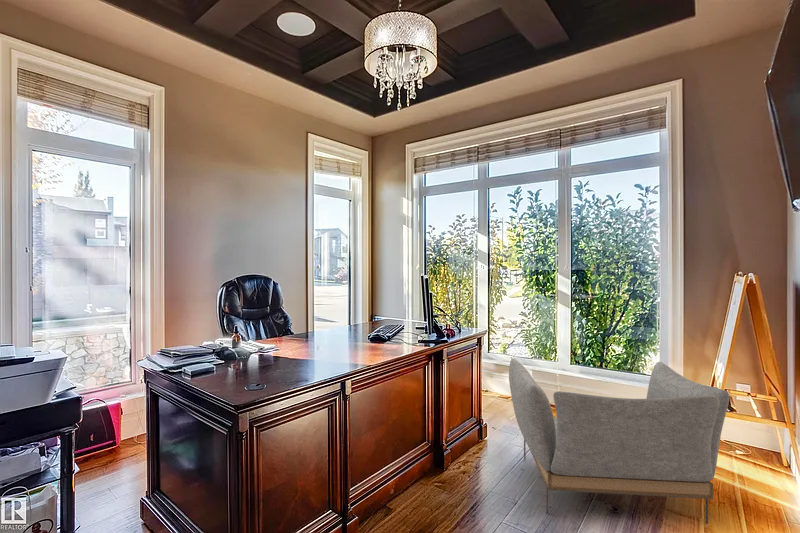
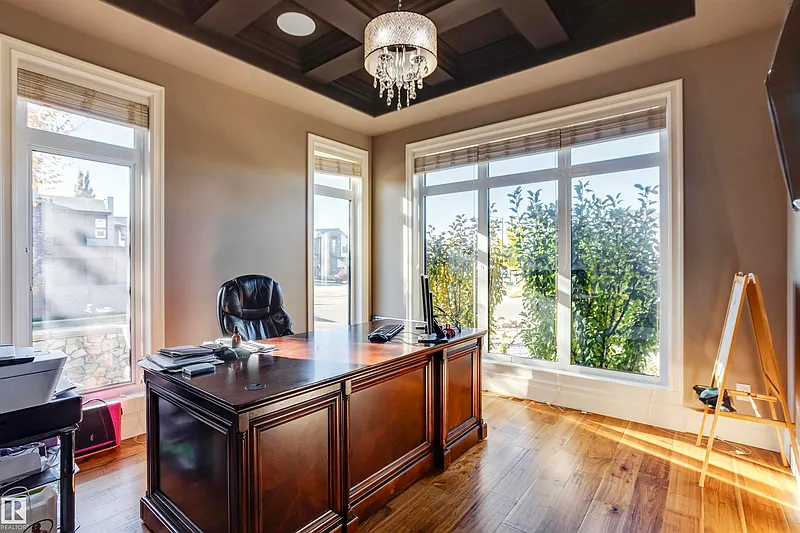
- armchair [508,358,730,524]
